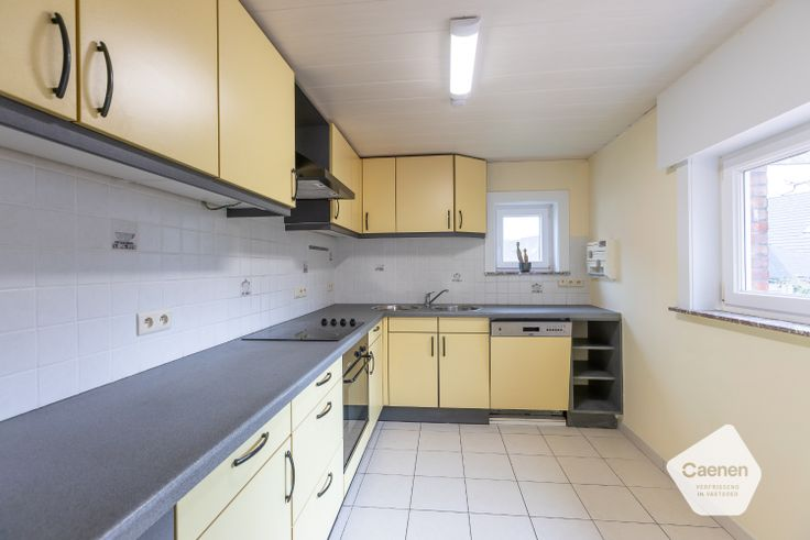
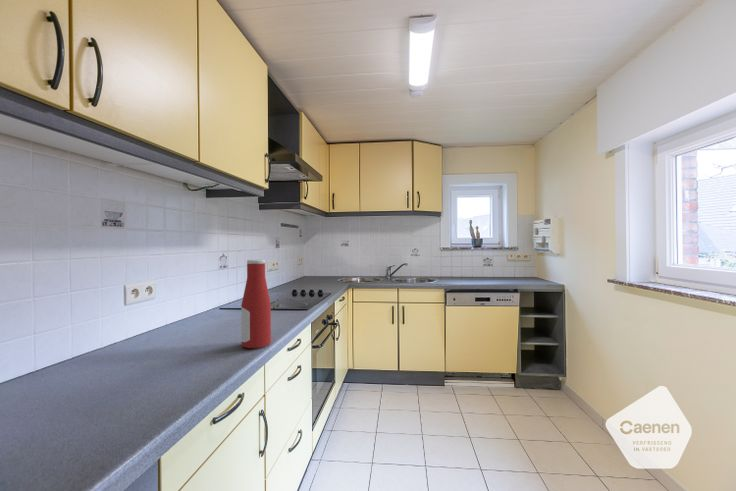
+ bottle [240,258,272,349]
